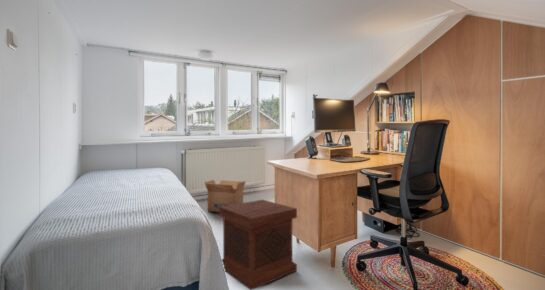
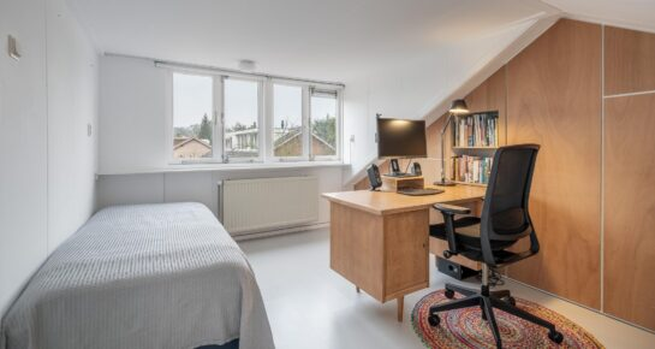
- side table [218,199,298,290]
- cardboard box [204,179,247,214]
